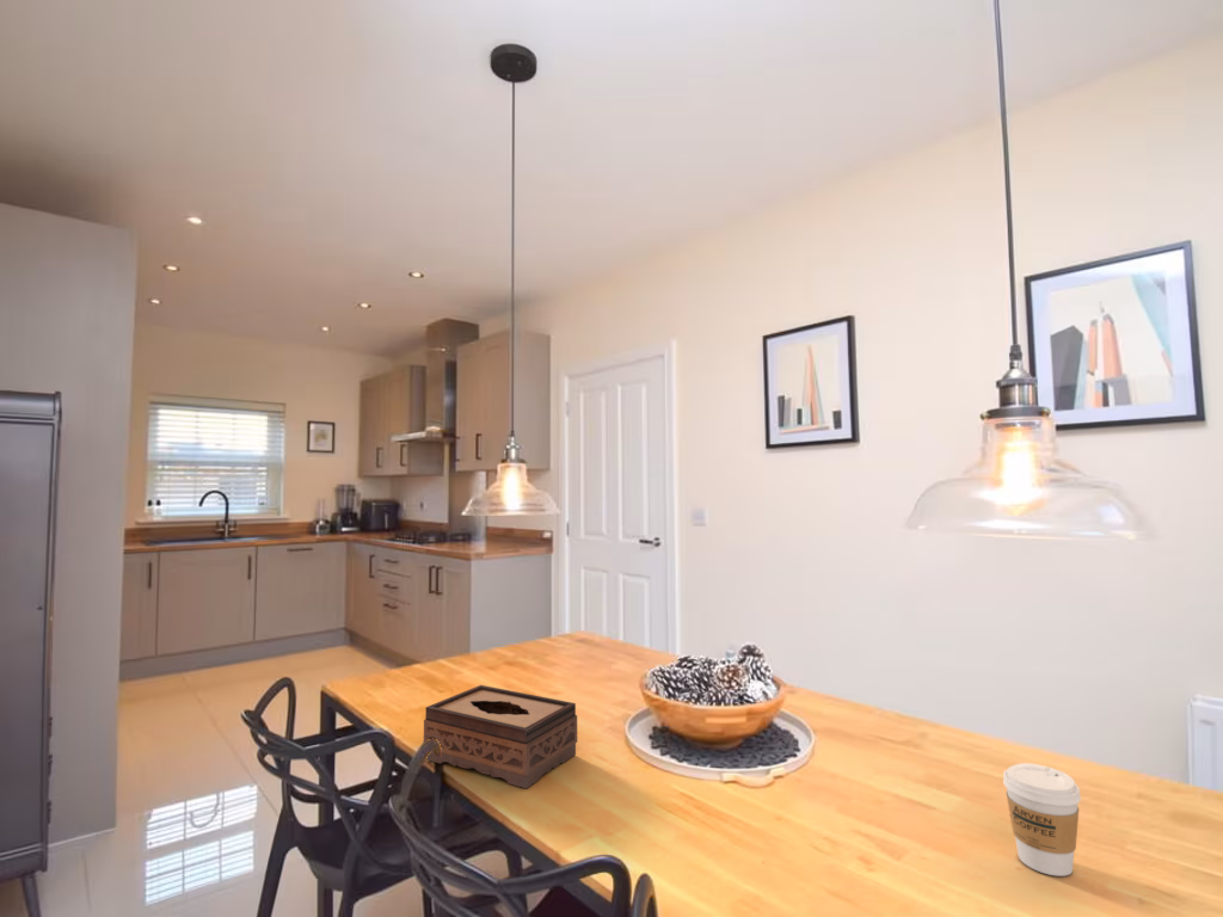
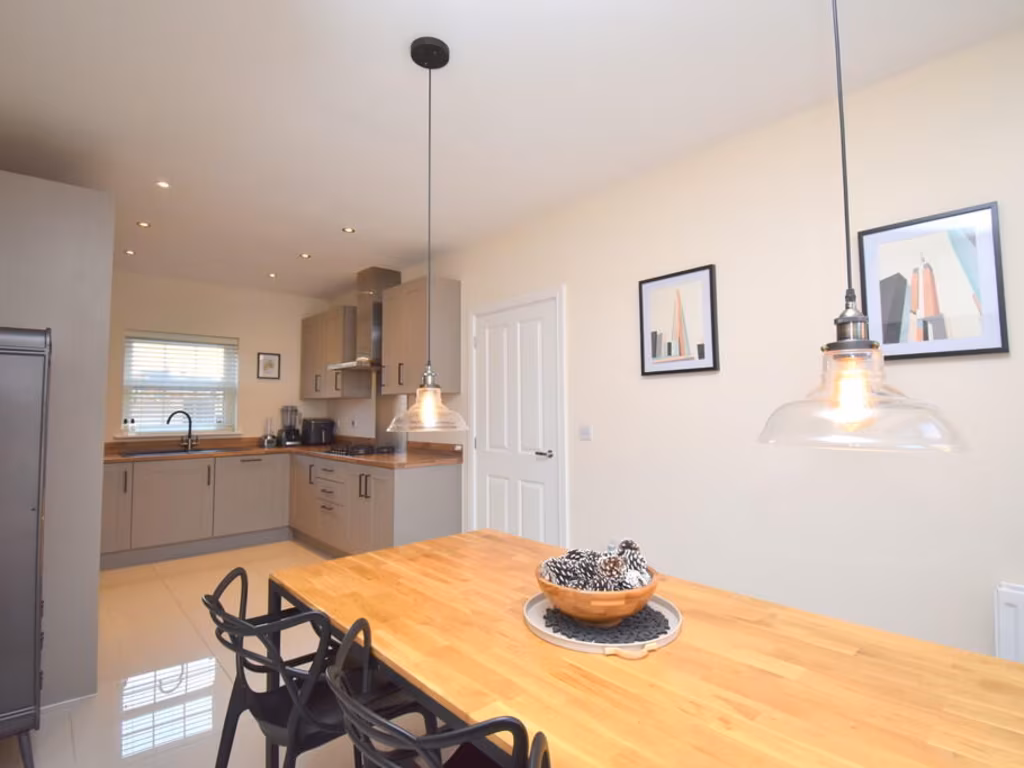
- coffee cup [1002,762,1082,878]
- tissue box [423,684,578,789]
